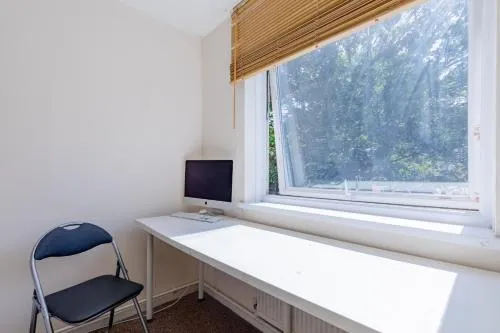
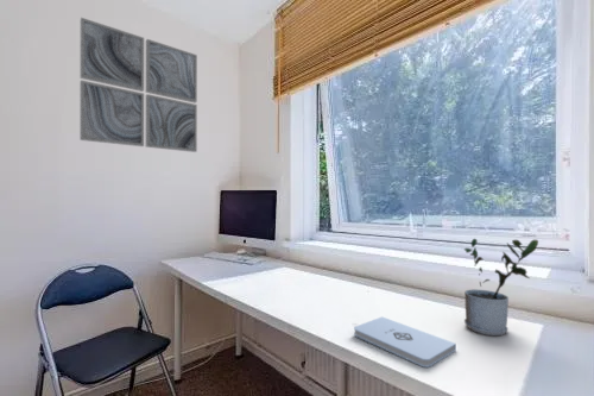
+ wall art [78,17,198,153]
+ notepad [353,315,457,369]
+ potted plant [463,238,539,337]
